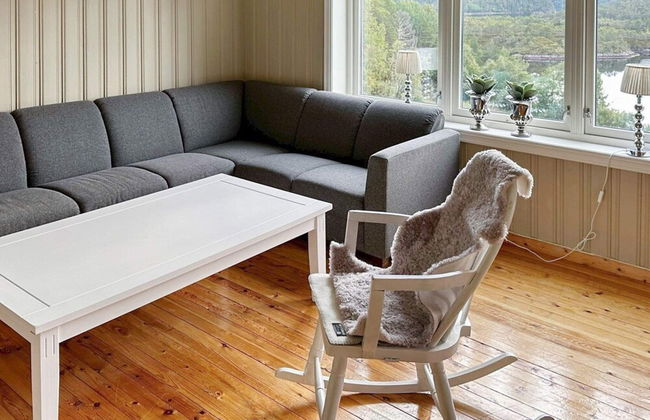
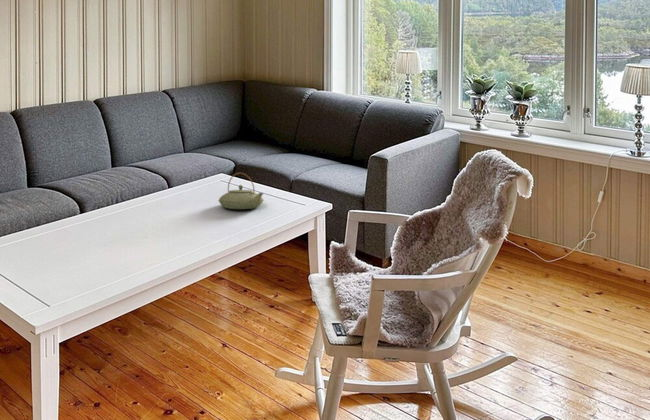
+ teapot [217,172,265,210]
